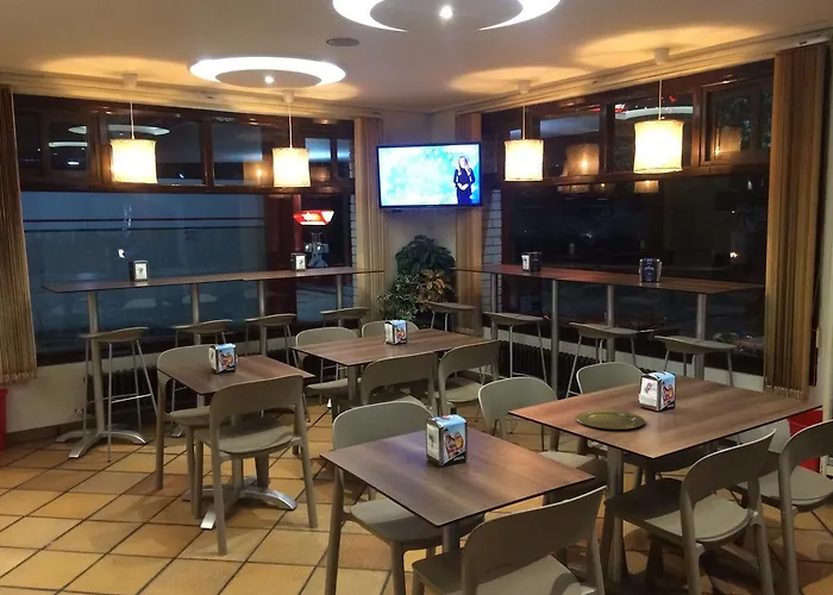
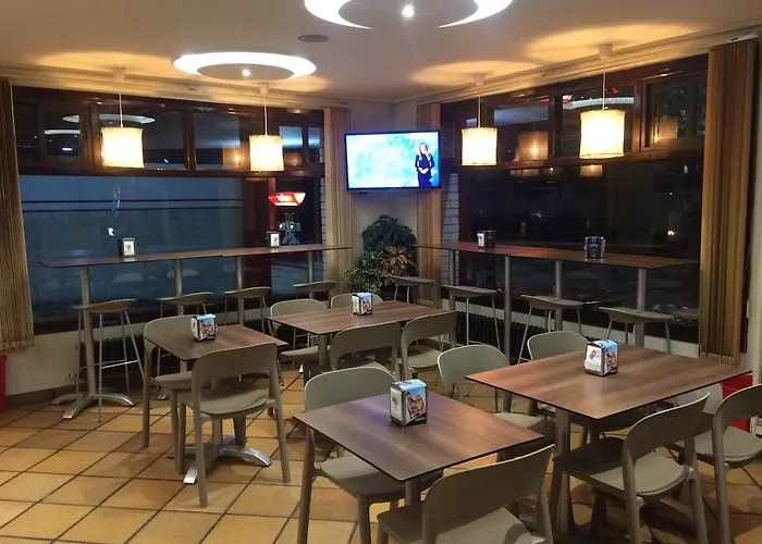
- plate [575,408,646,431]
